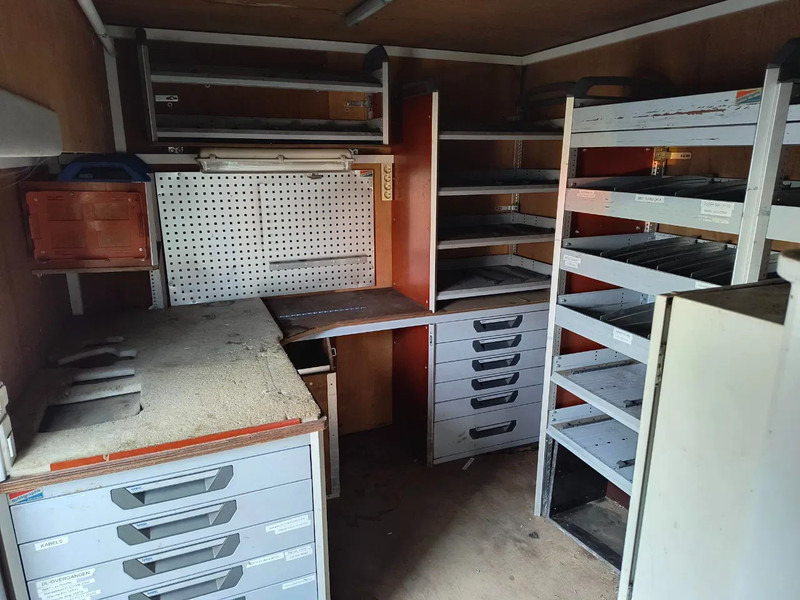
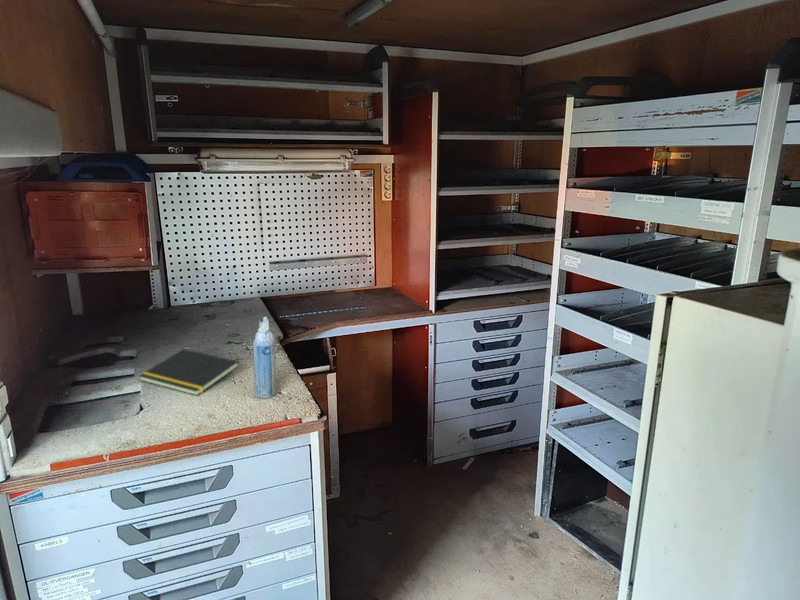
+ notepad [138,348,241,396]
+ aerosol can [252,316,277,399]
